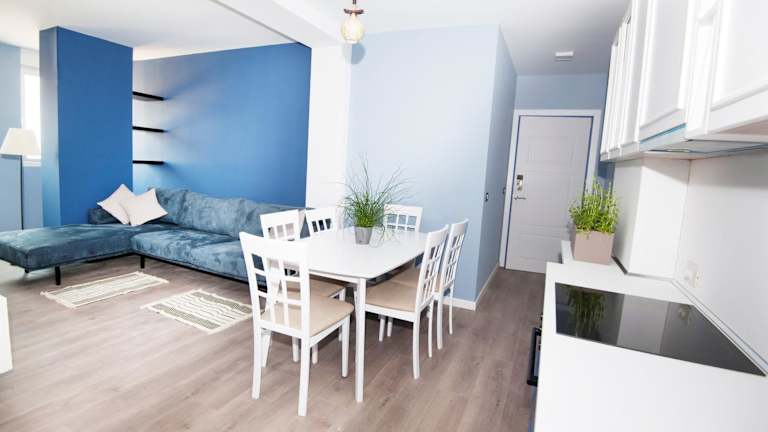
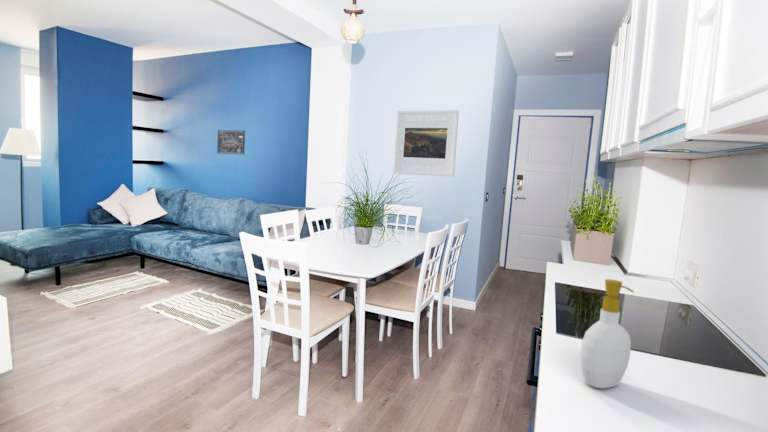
+ soap bottle [580,278,635,390]
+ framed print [392,109,460,178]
+ wall art [216,129,246,155]
